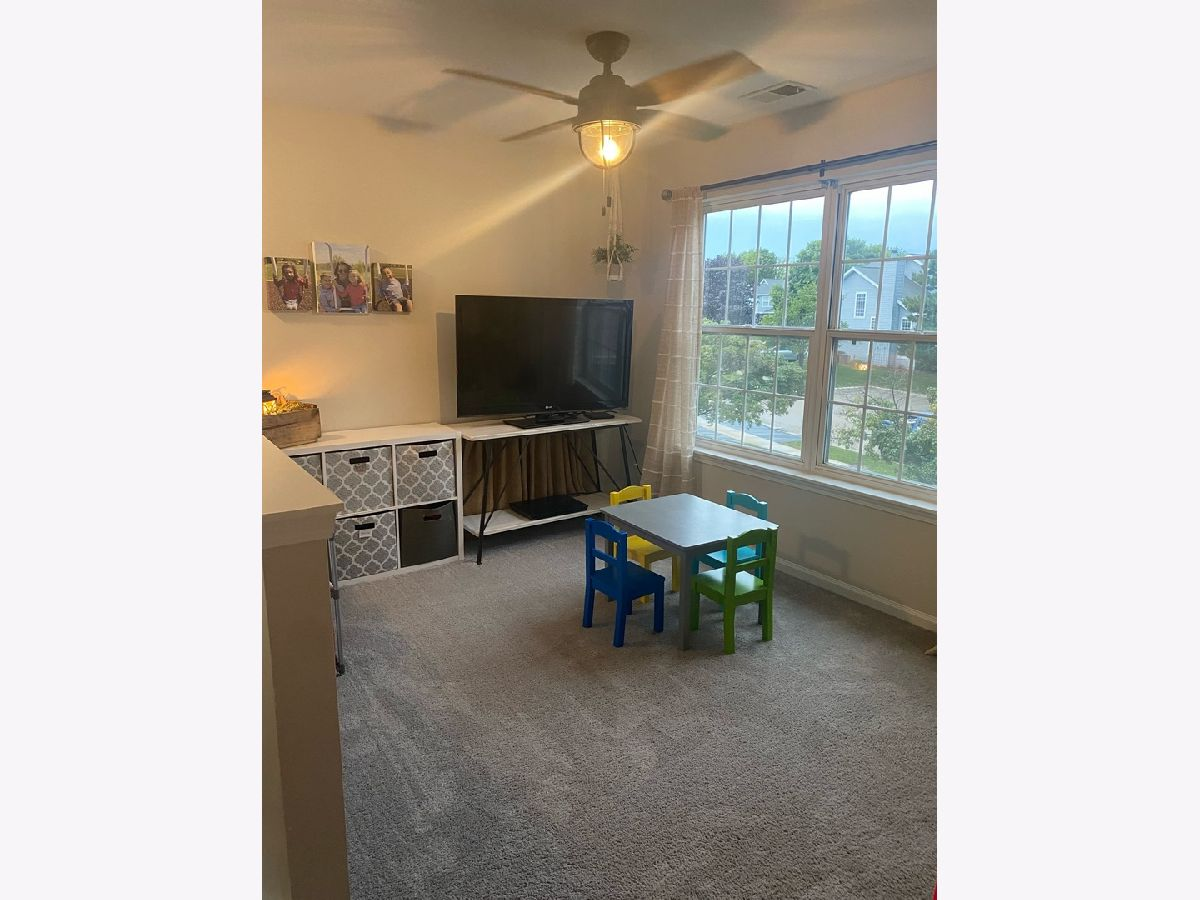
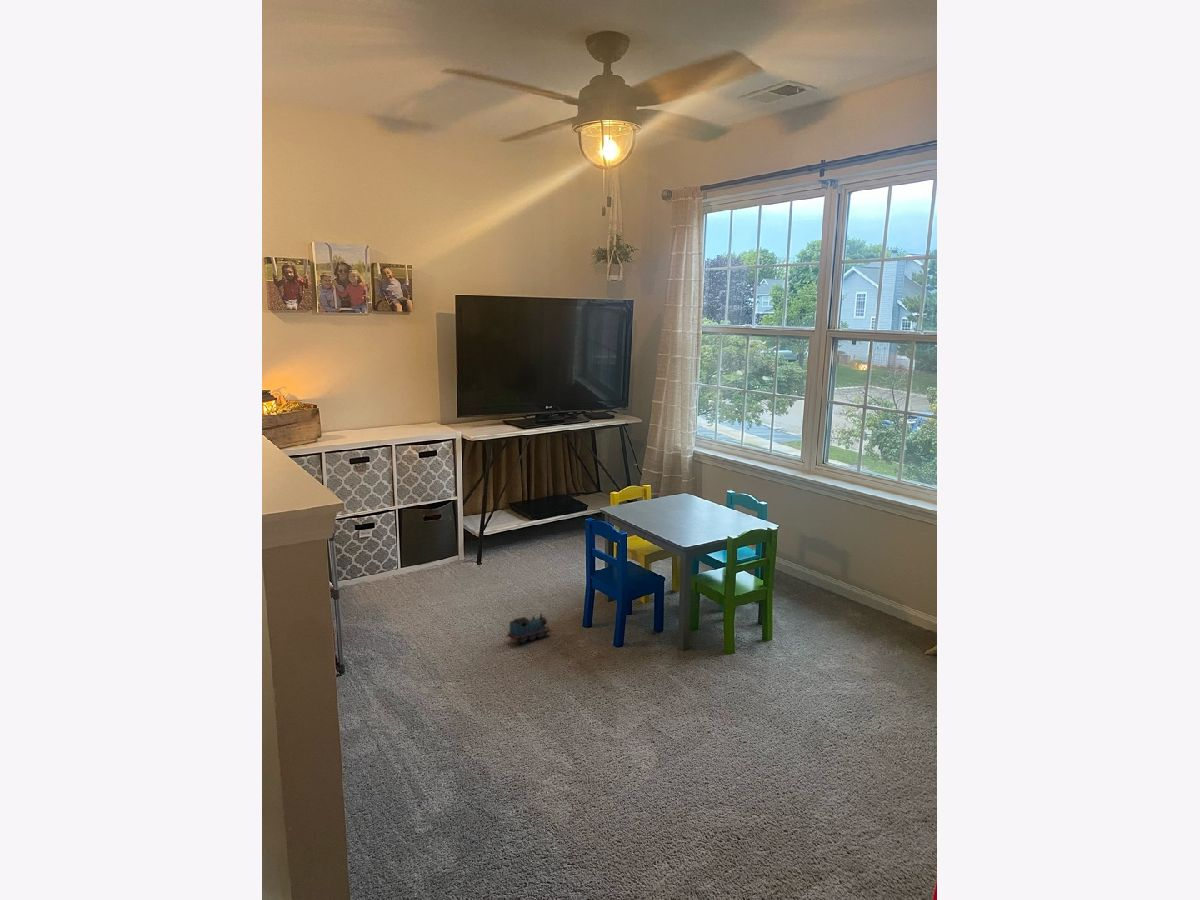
+ toy train [505,613,553,644]
